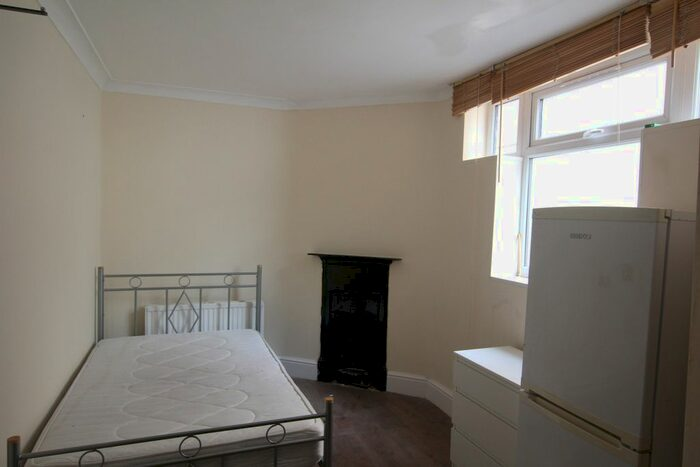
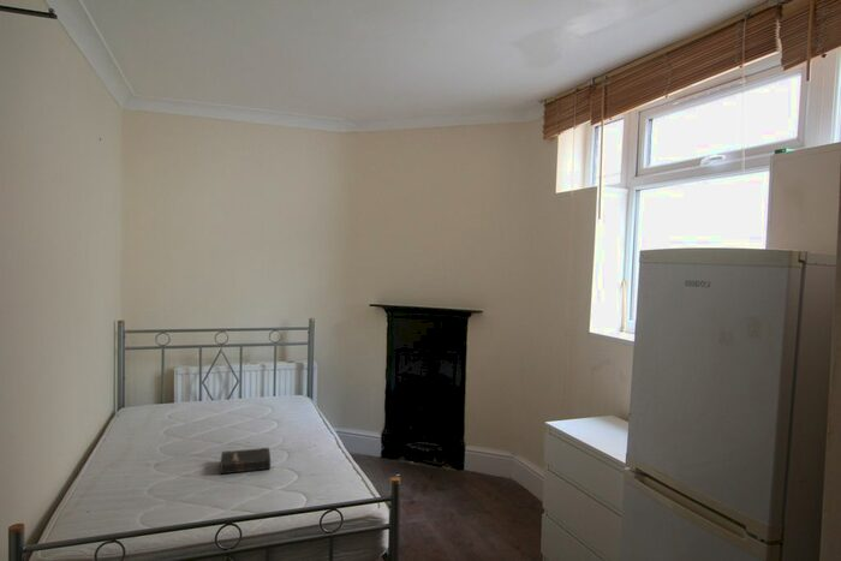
+ hardback book [219,447,272,475]
